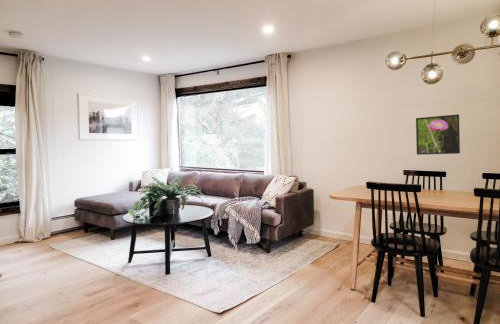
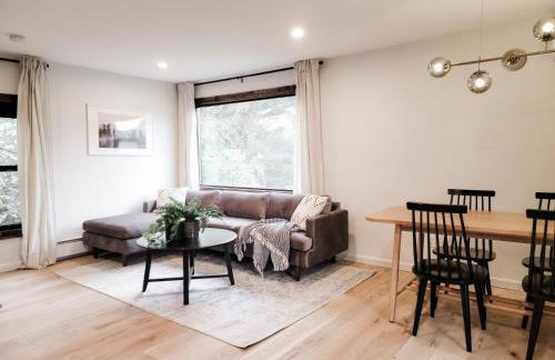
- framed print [415,113,461,156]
